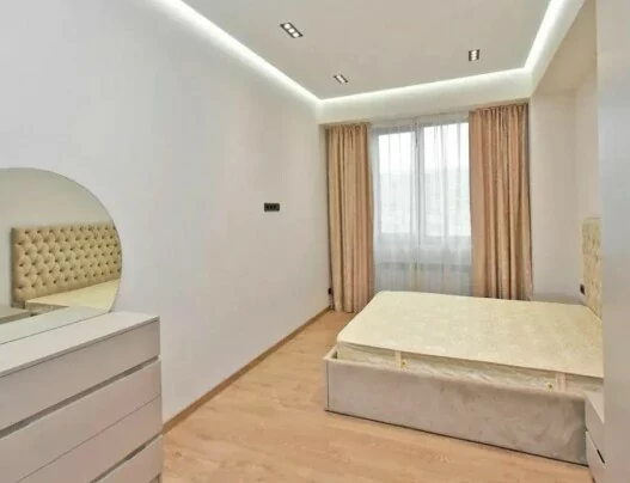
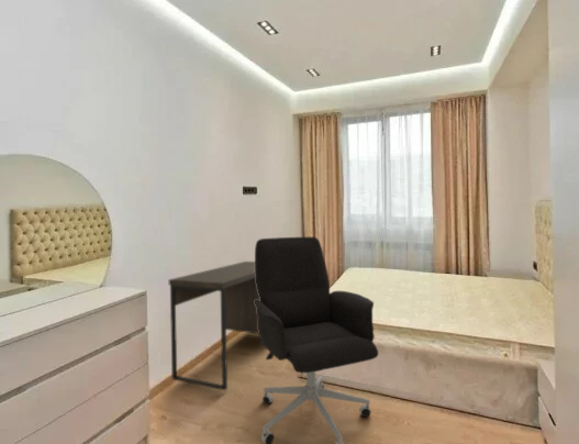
+ office chair [254,236,379,444]
+ desk [168,260,260,391]
